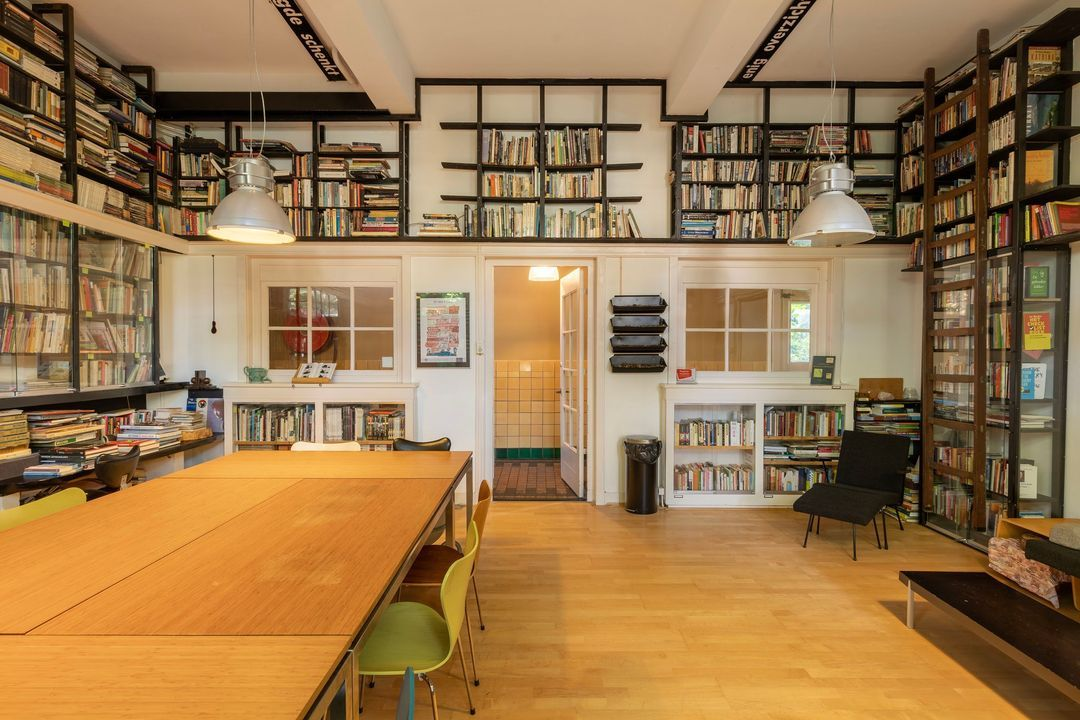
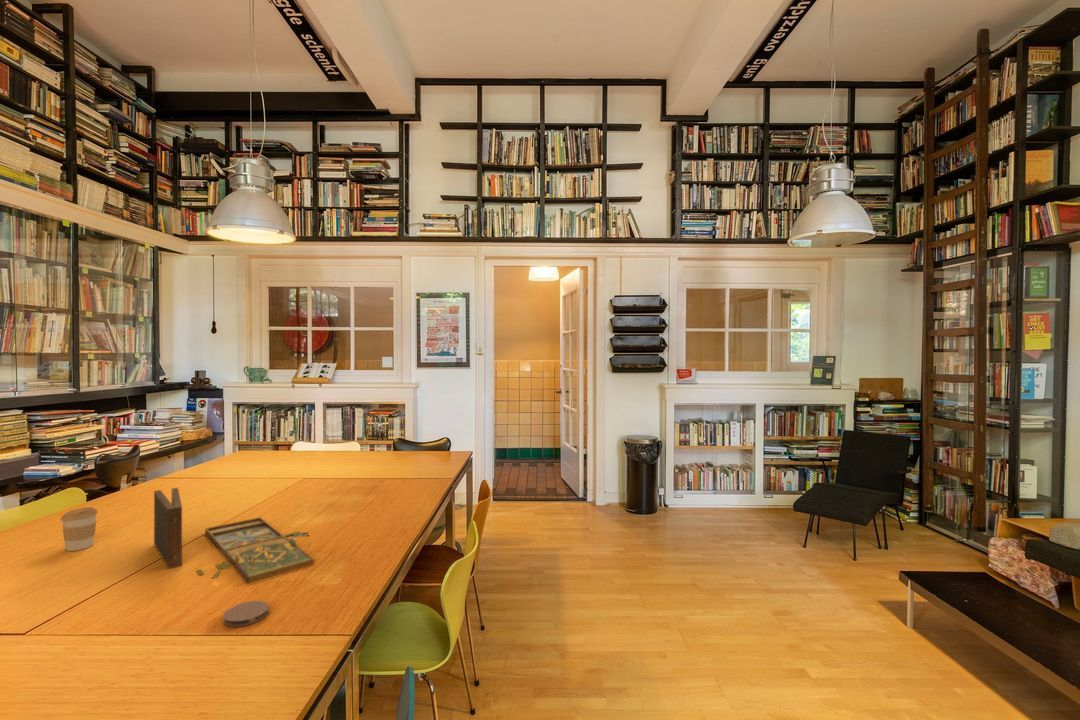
+ board game [153,487,315,584]
+ coaster [222,600,270,628]
+ coffee cup [60,506,99,552]
